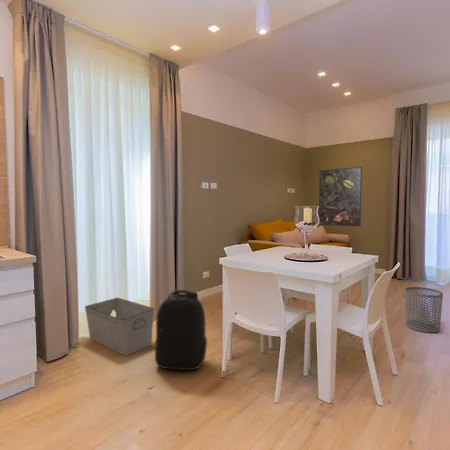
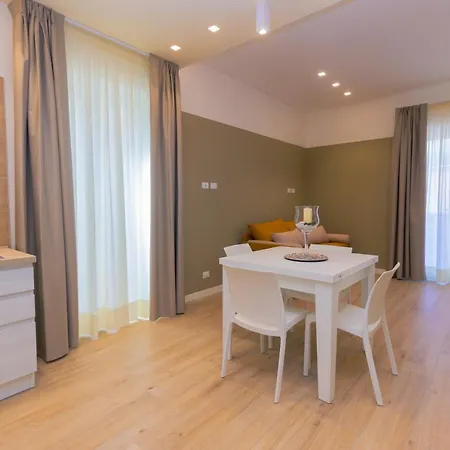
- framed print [318,166,363,227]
- storage bin [84,297,155,357]
- waste bin [404,286,444,333]
- backpack [154,289,208,371]
